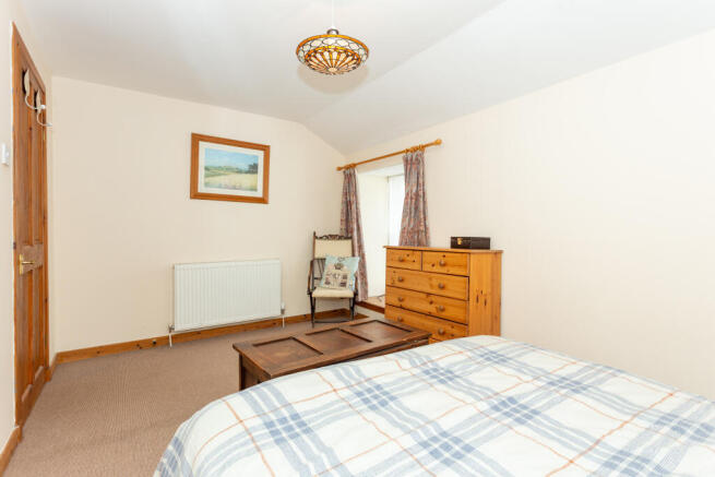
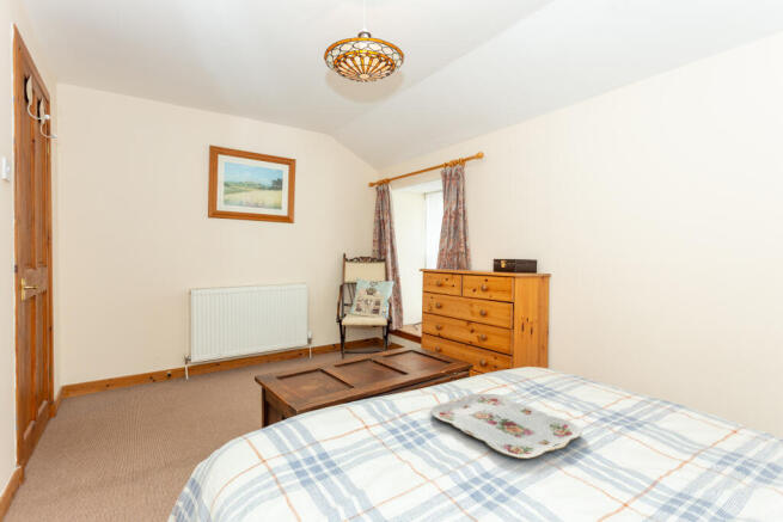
+ serving tray [429,393,582,460]
